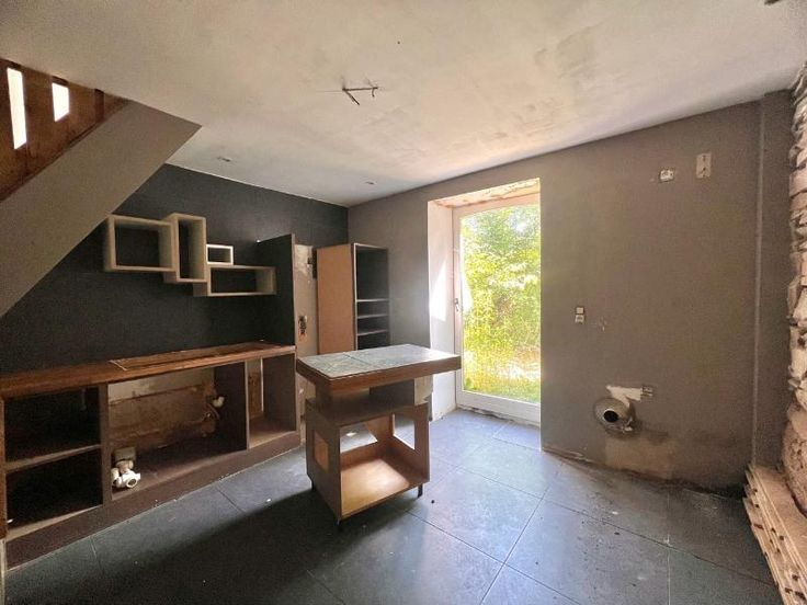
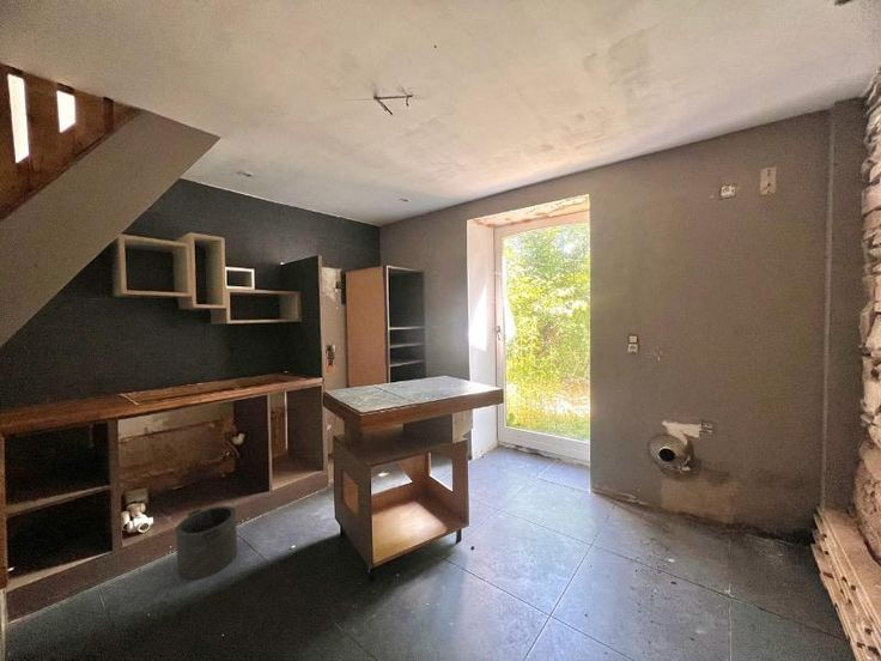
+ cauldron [175,505,238,582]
